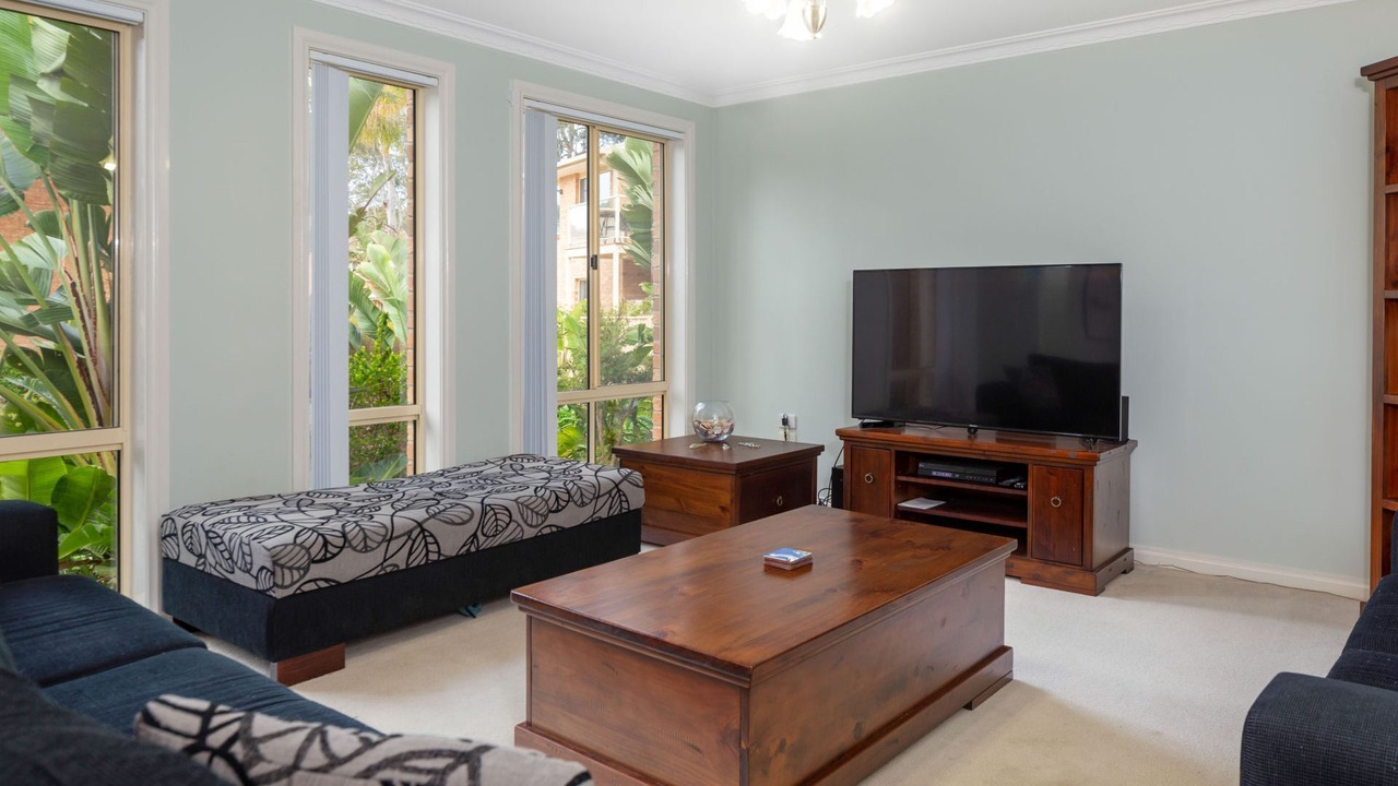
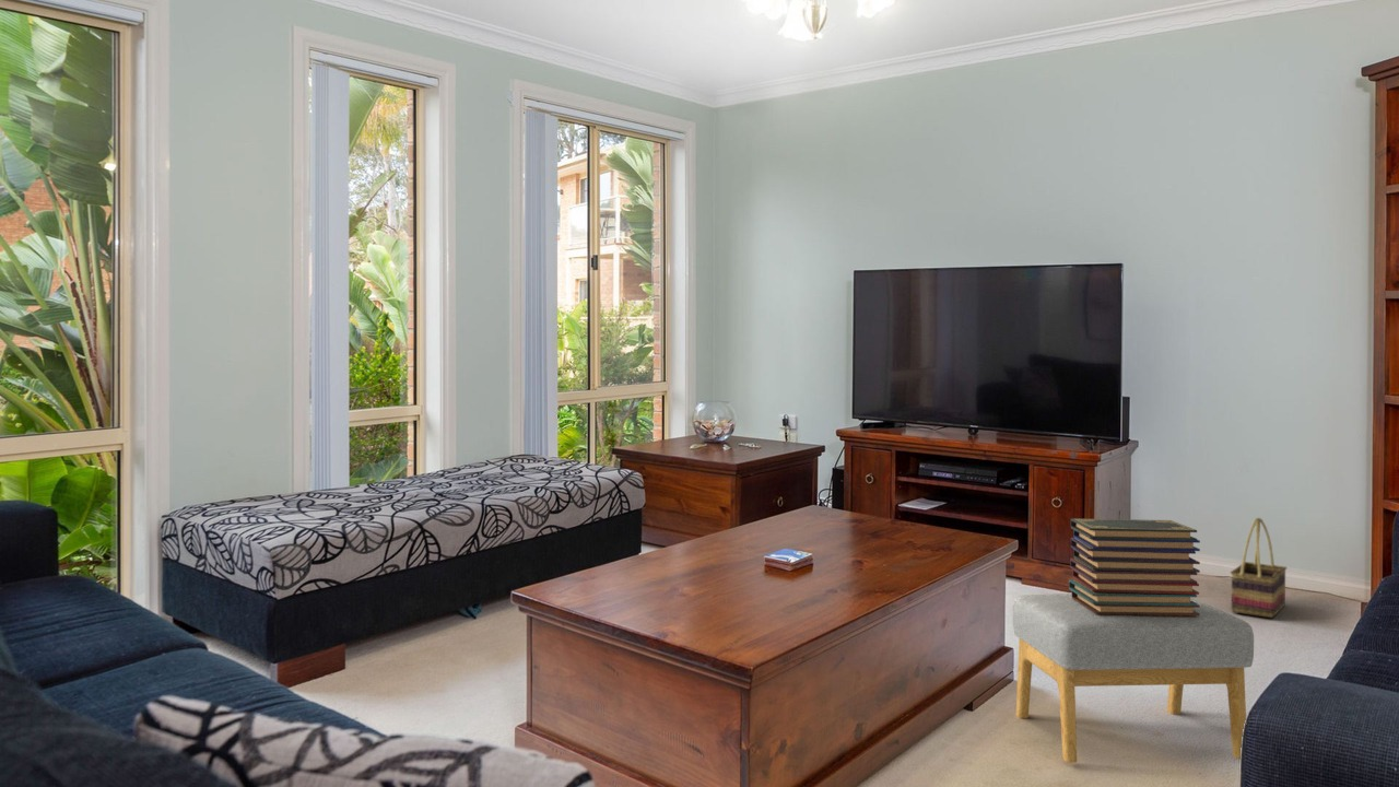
+ basket [1230,517,1288,619]
+ book stack [1068,517,1201,615]
+ footstool [1011,592,1255,764]
